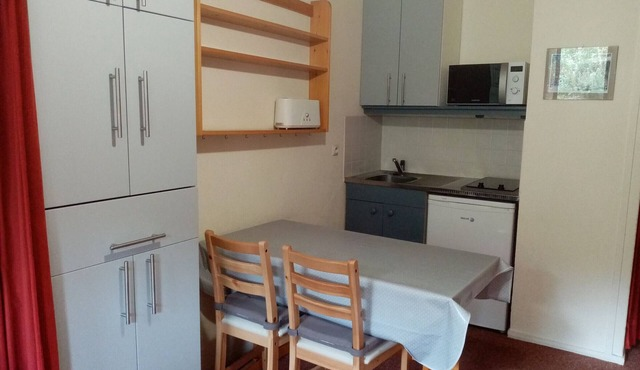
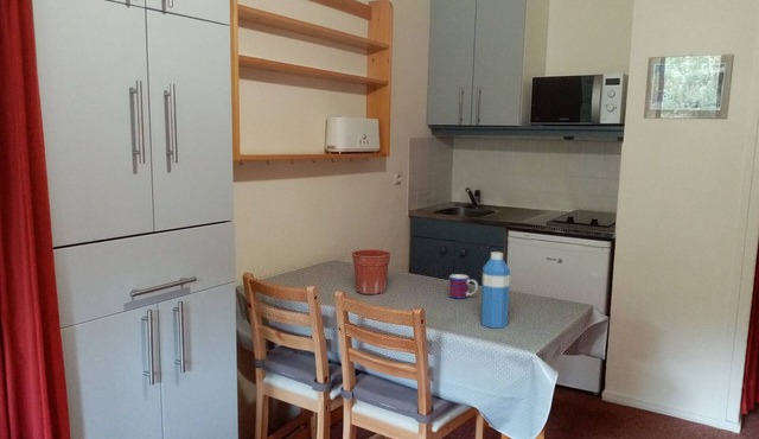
+ water bottle [479,250,511,329]
+ mug [447,273,479,300]
+ flower pot [350,248,393,295]
